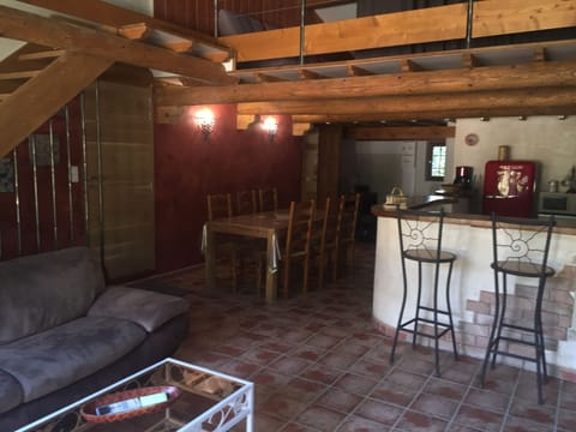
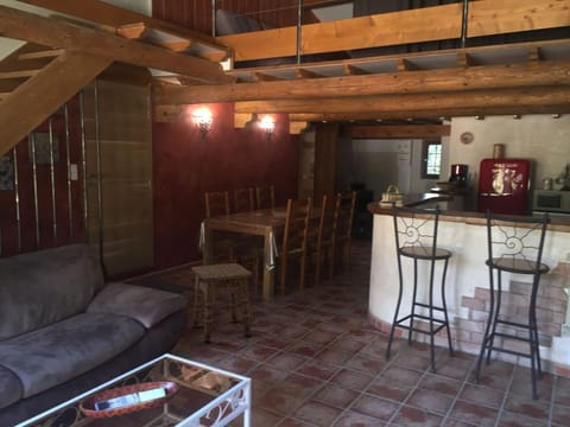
+ side table [191,262,253,344]
